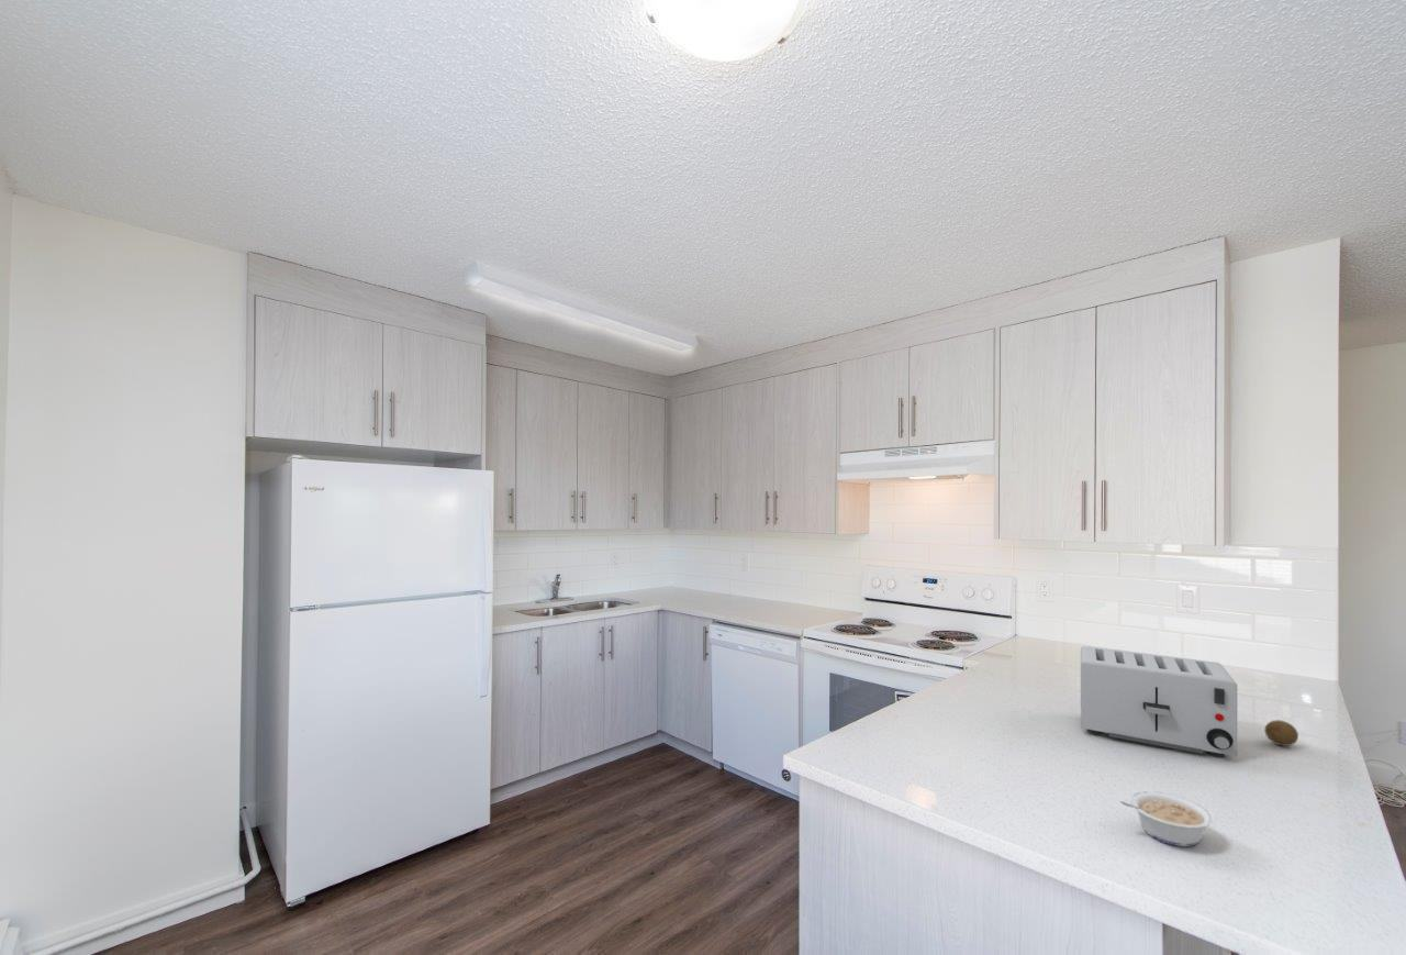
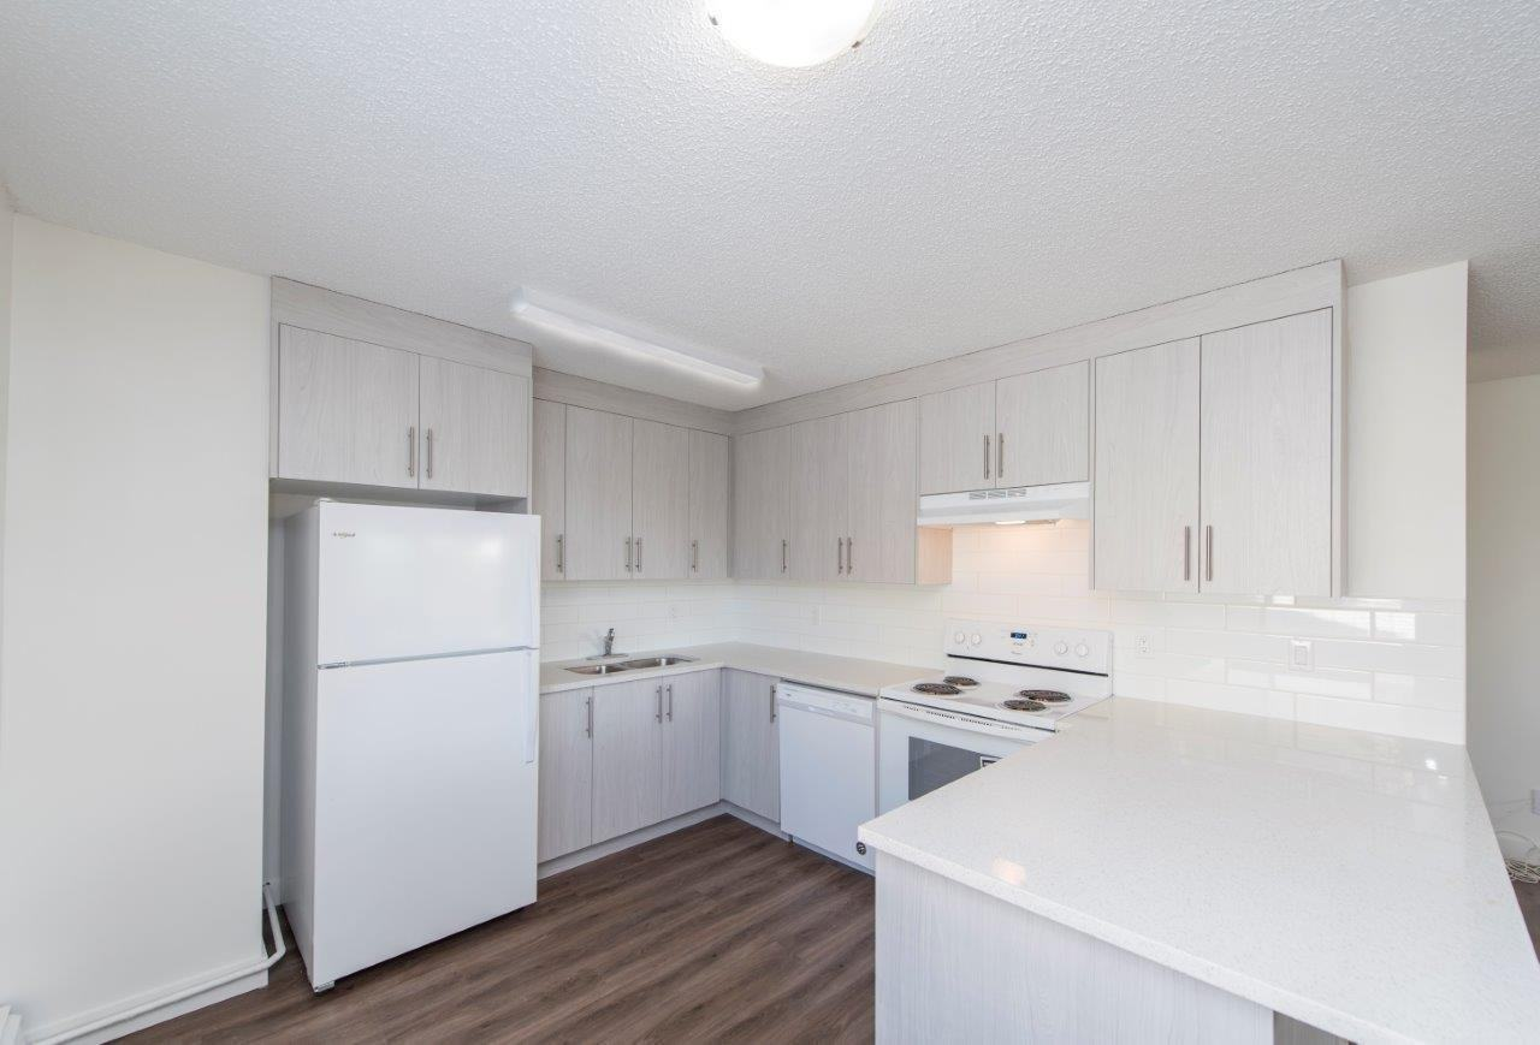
- toaster [1080,645,1238,758]
- legume [1119,790,1214,847]
- fruit [1263,719,1299,747]
